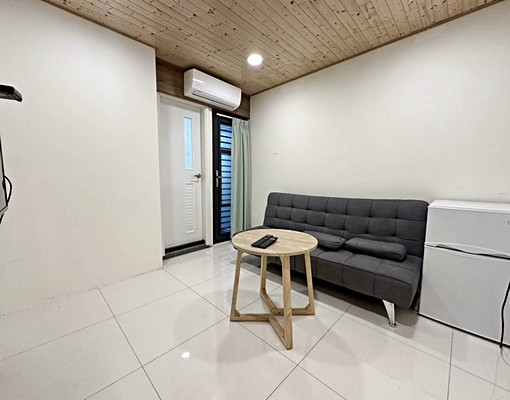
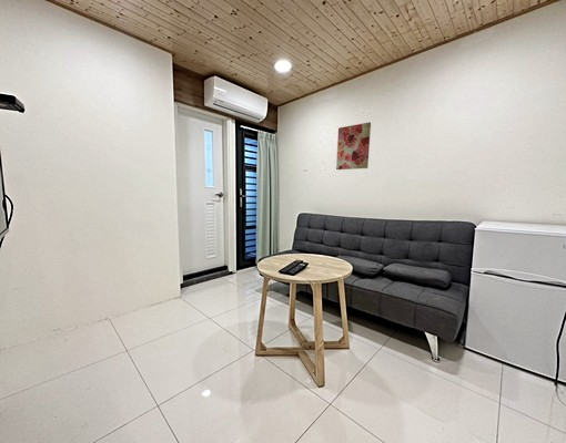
+ wall art [335,121,372,171]
